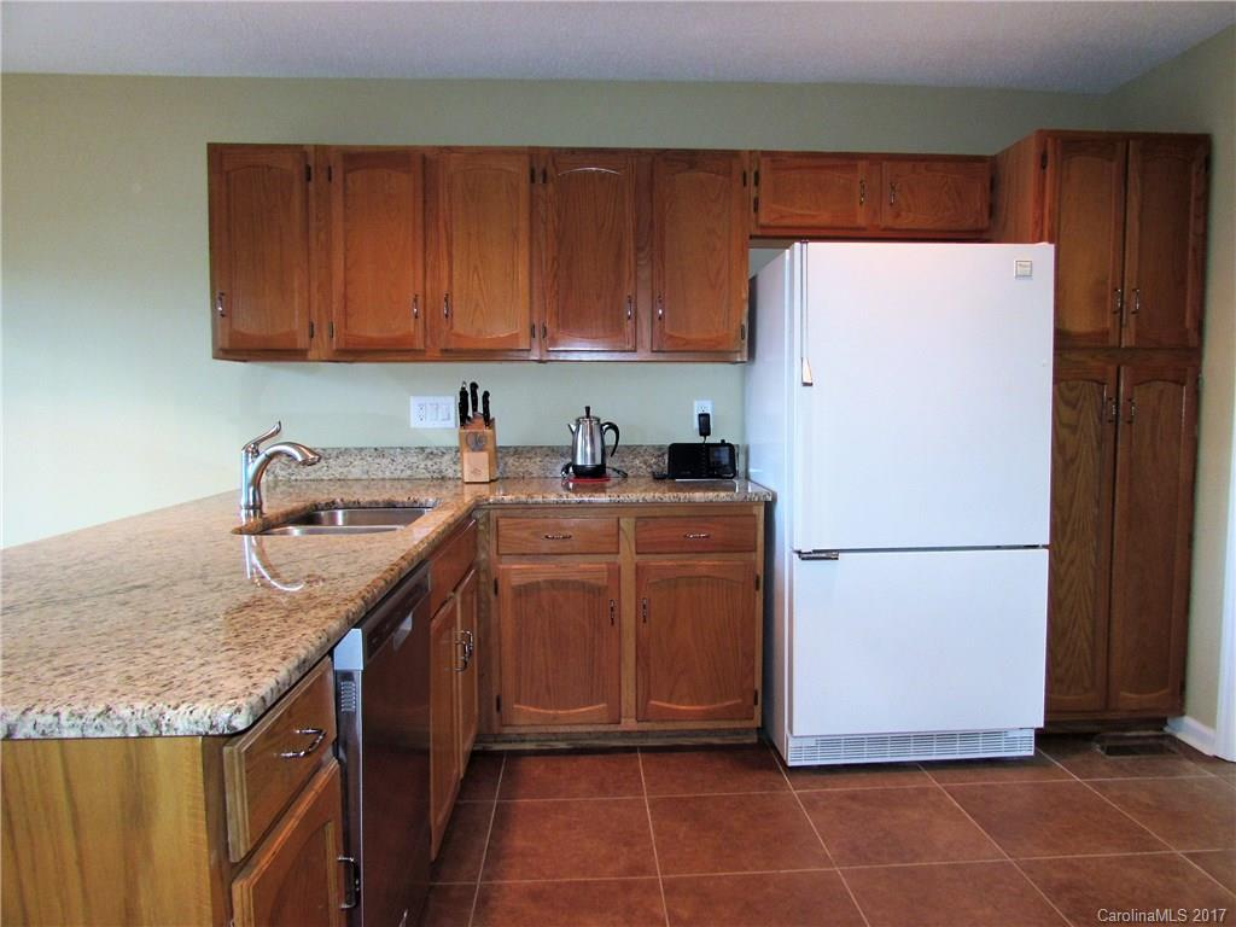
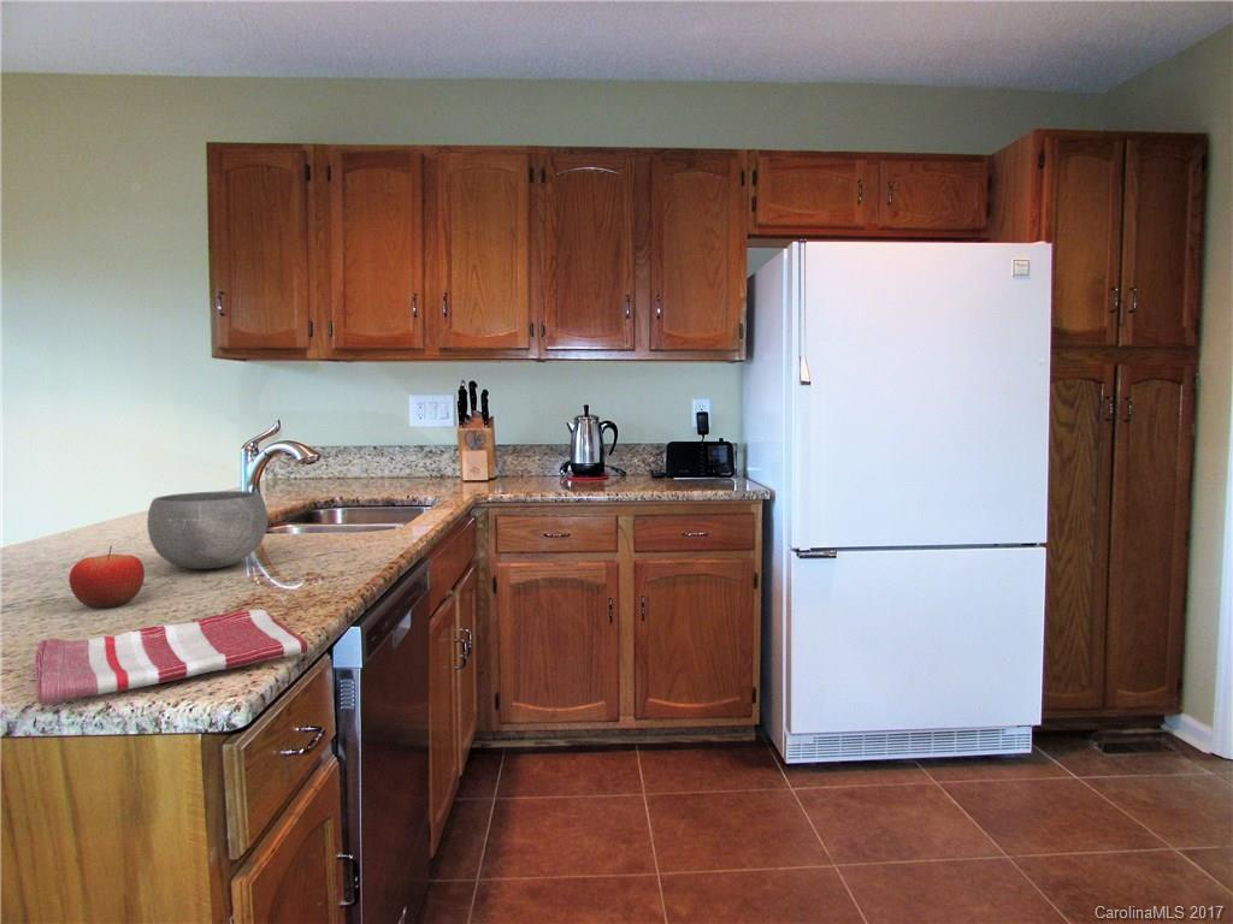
+ bowl [146,490,270,570]
+ dish towel [34,608,309,707]
+ fruit [69,545,146,609]
